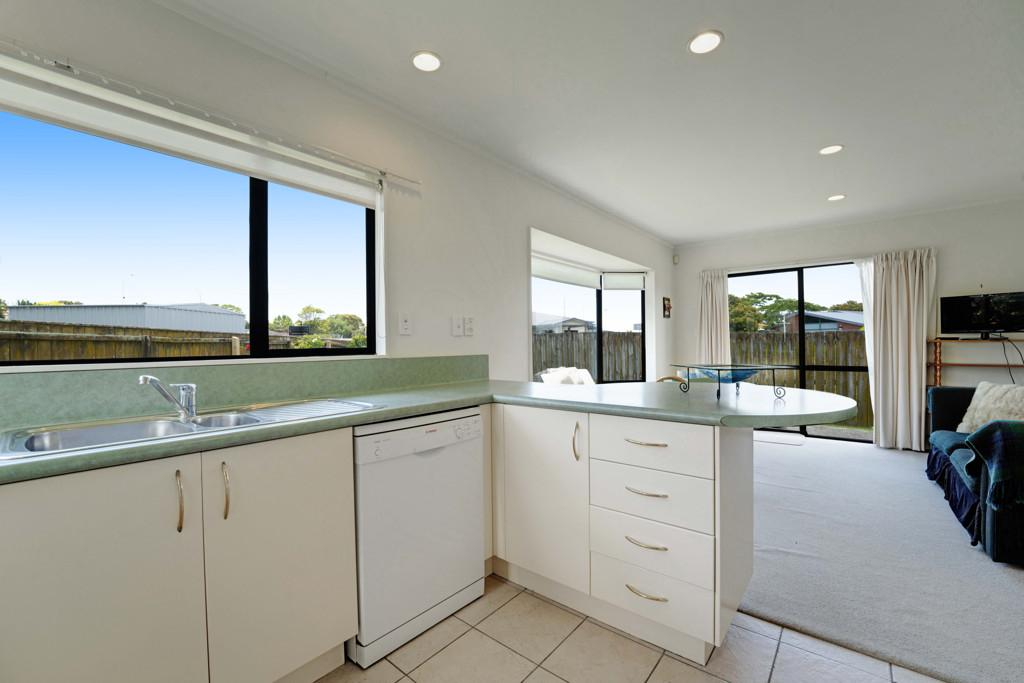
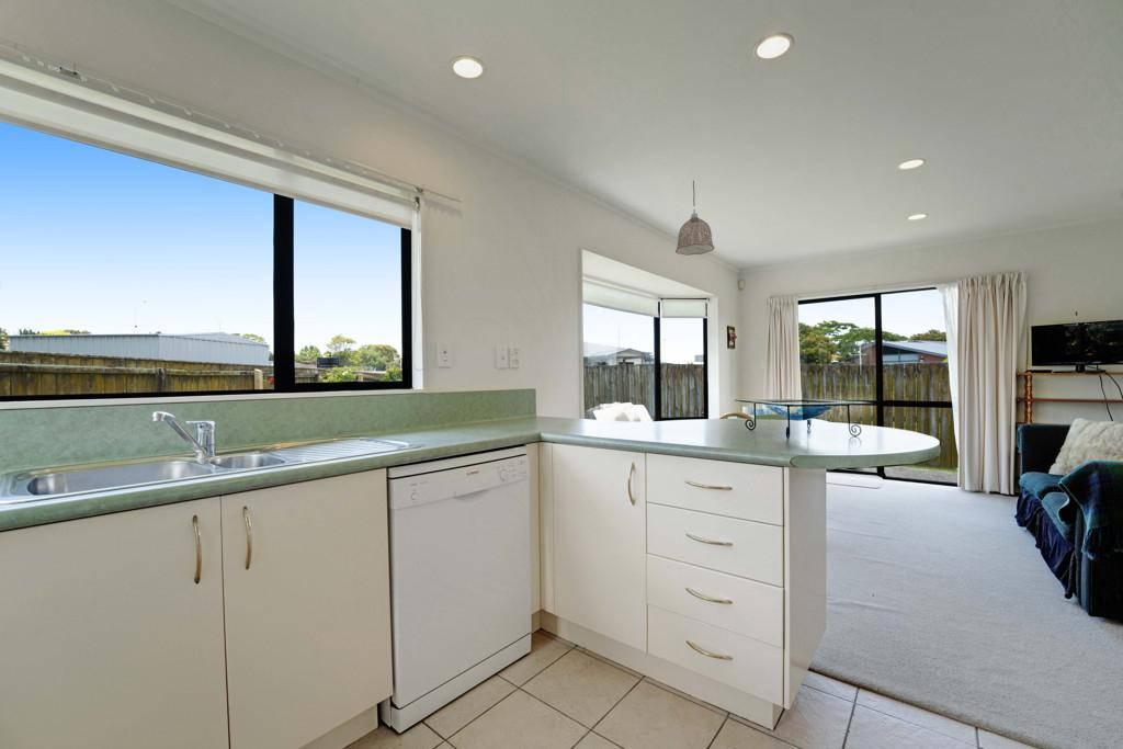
+ pendant lamp [674,180,715,257]
